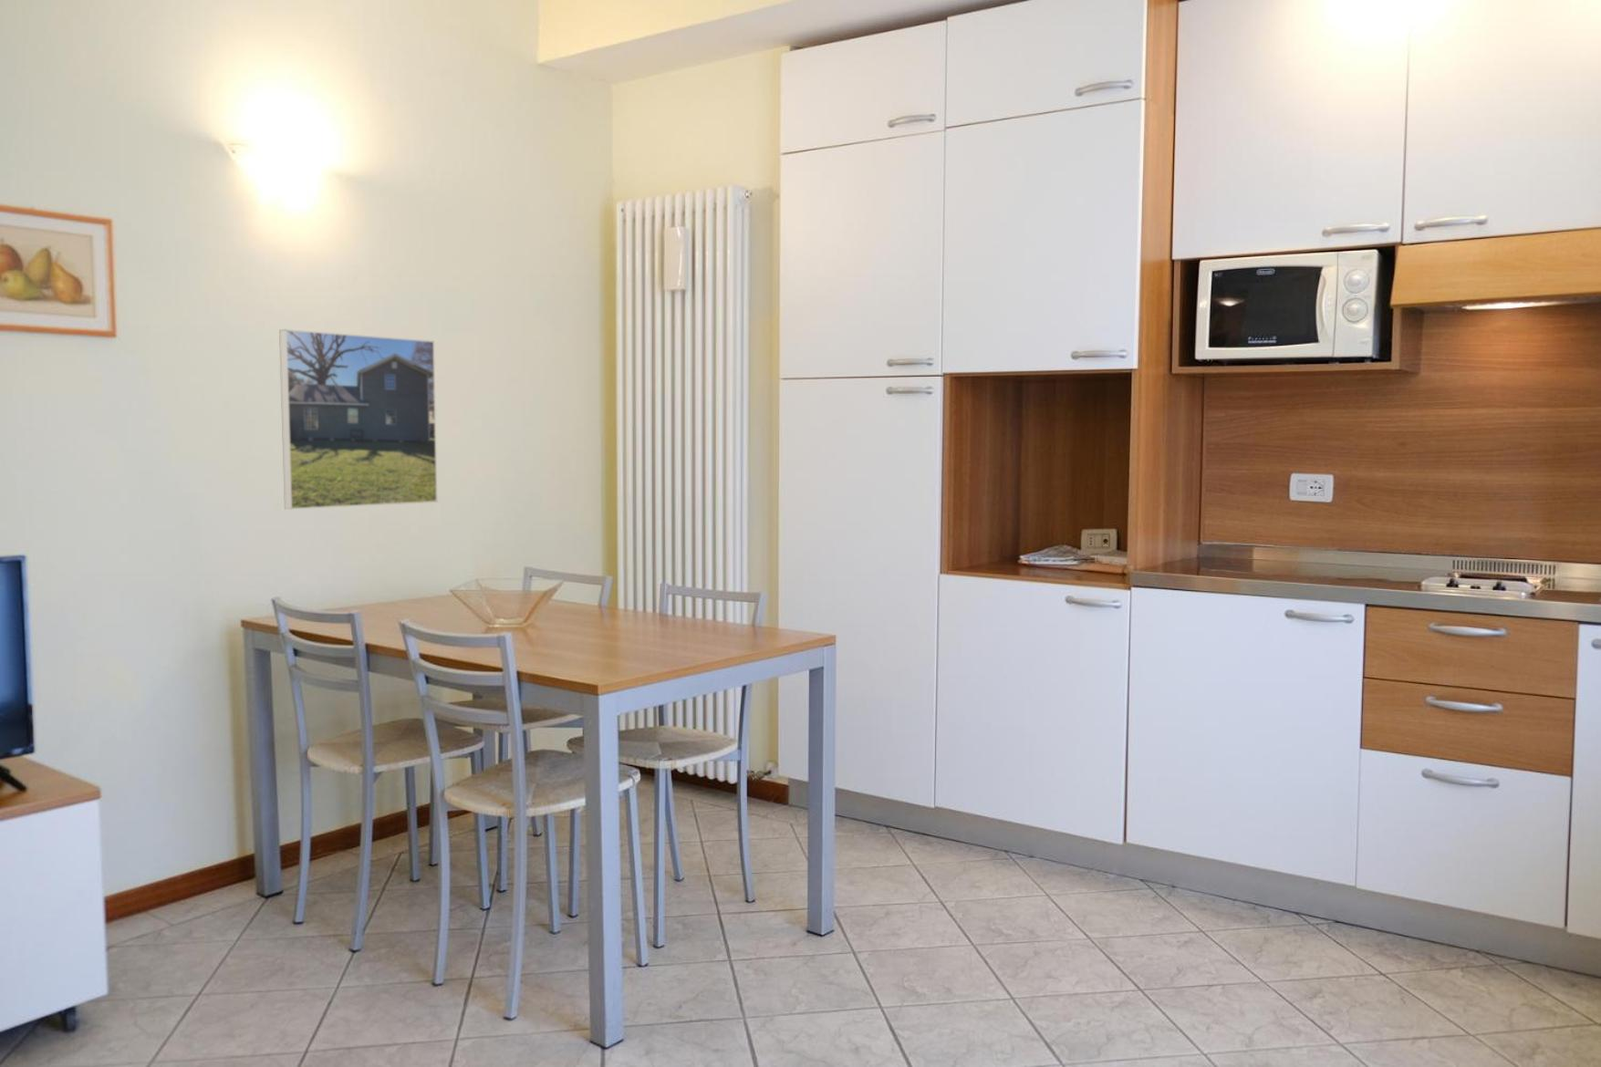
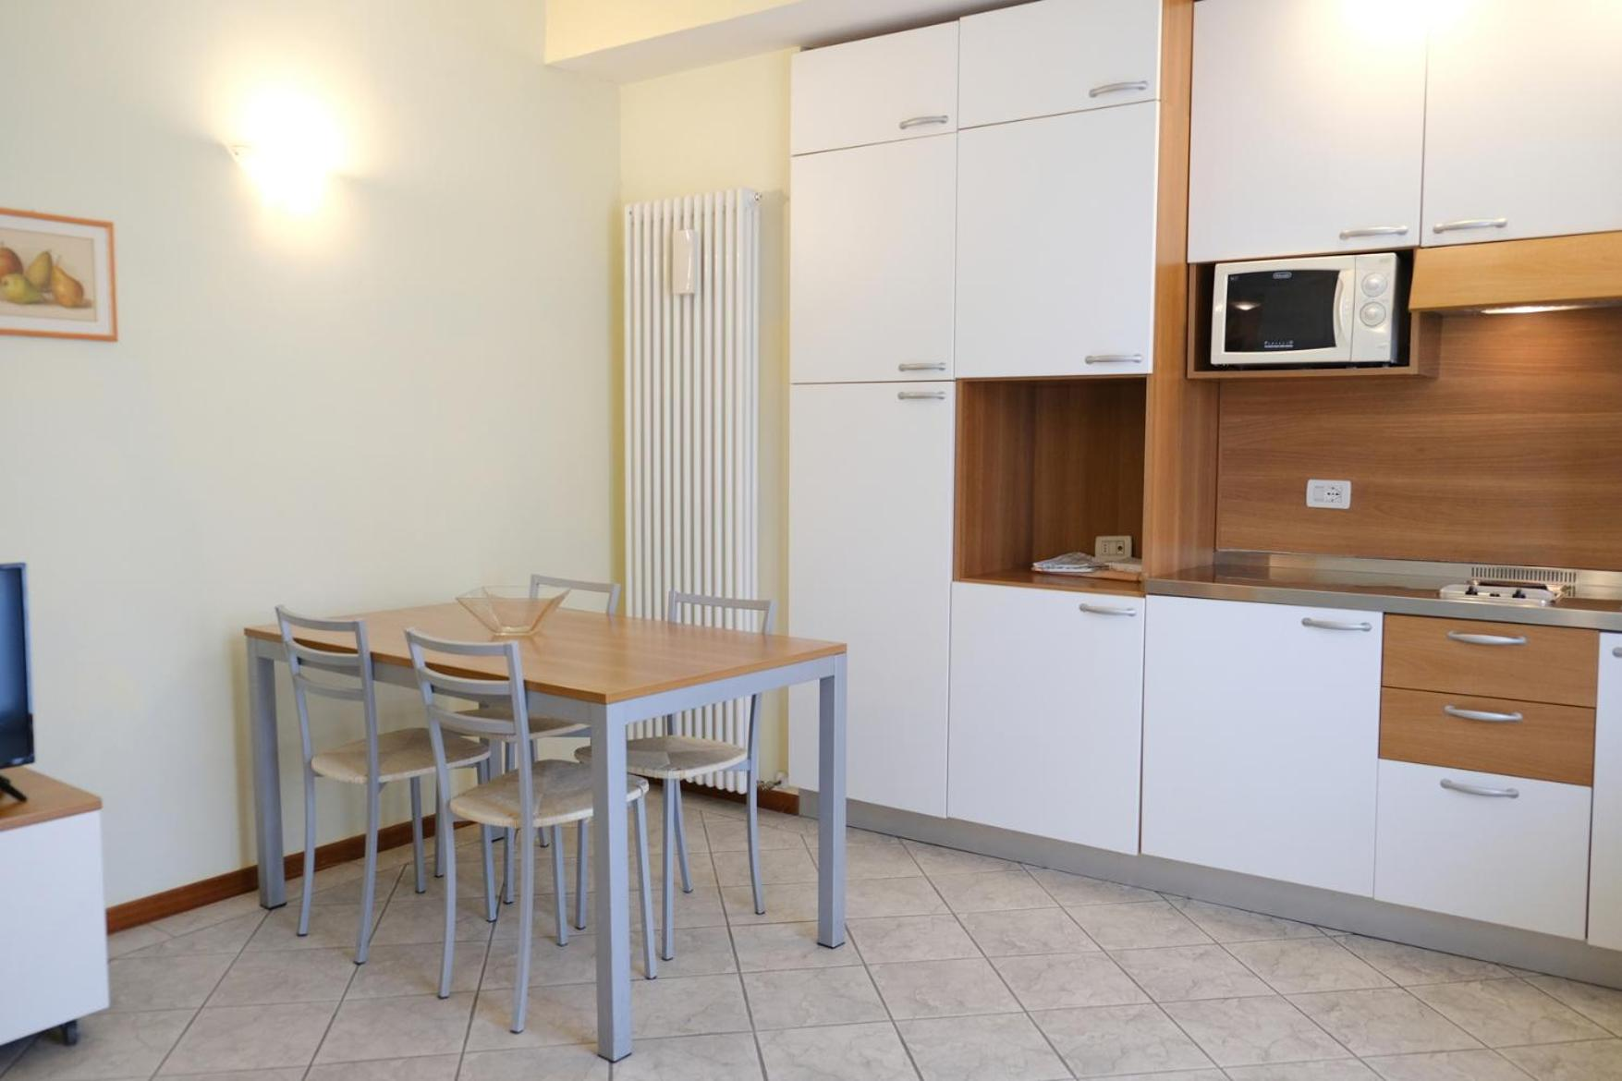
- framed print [279,329,438,511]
